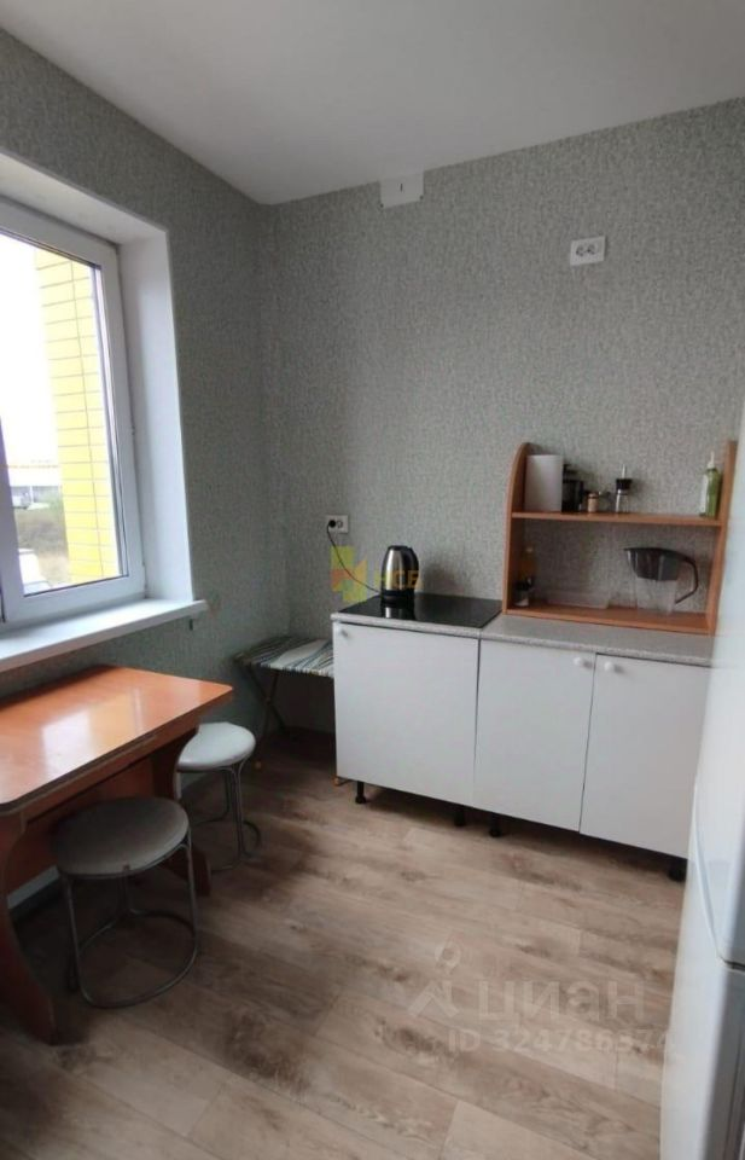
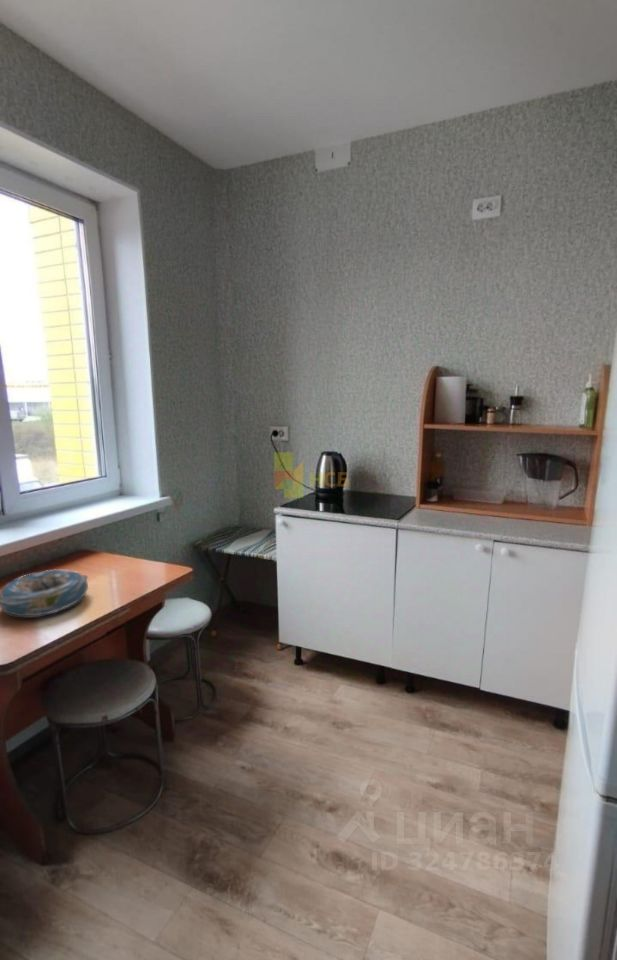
+ decorative bowl [0,568,89,618]
